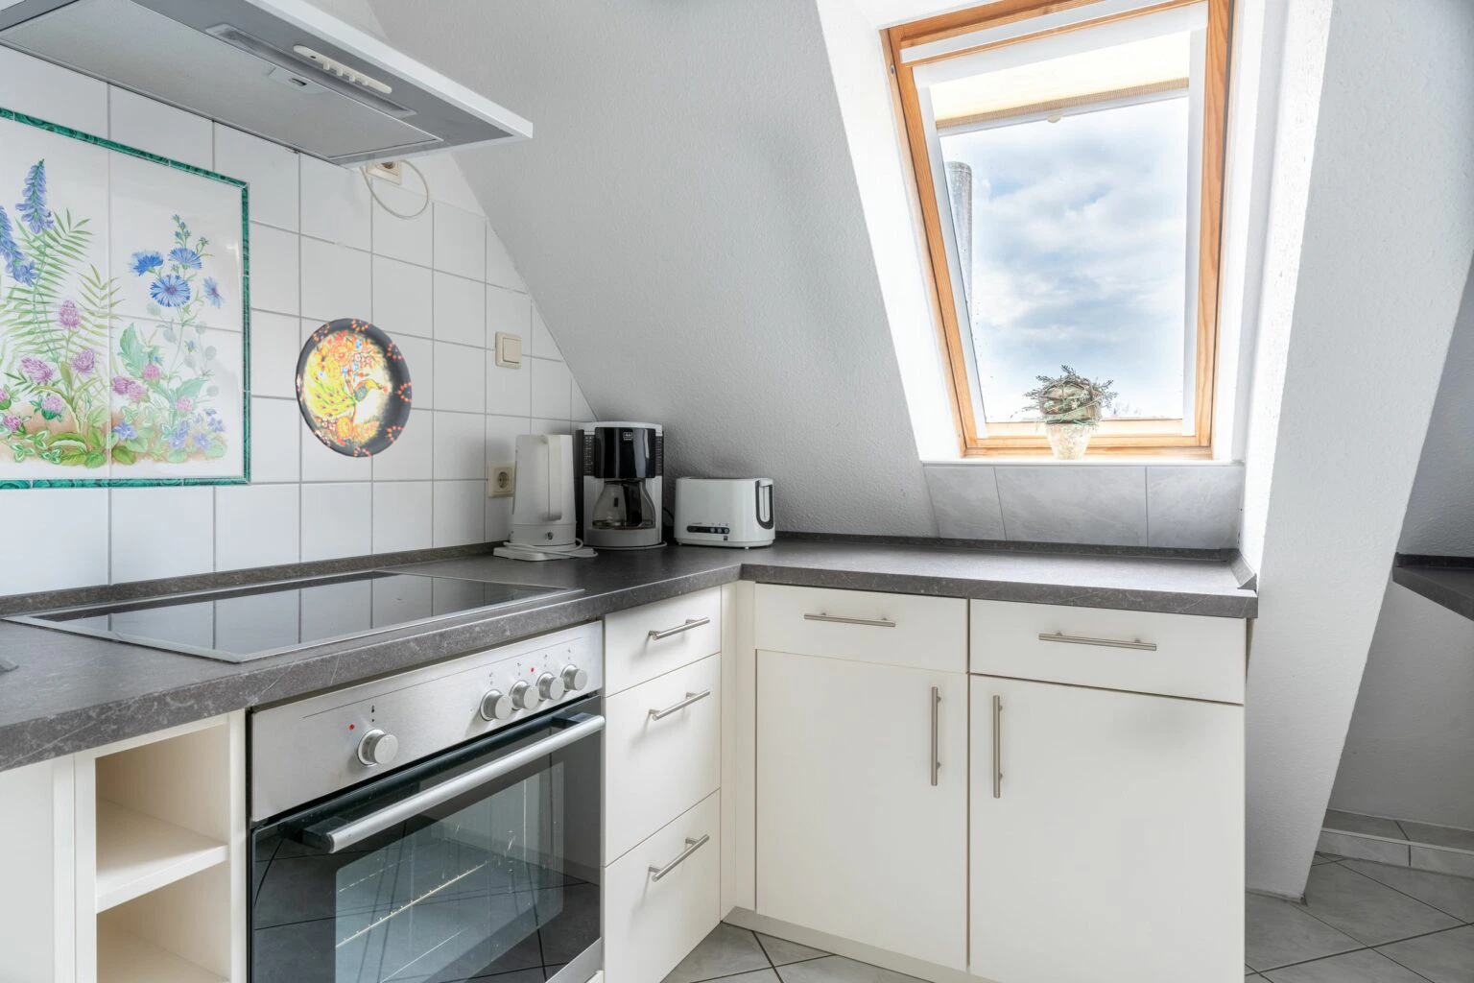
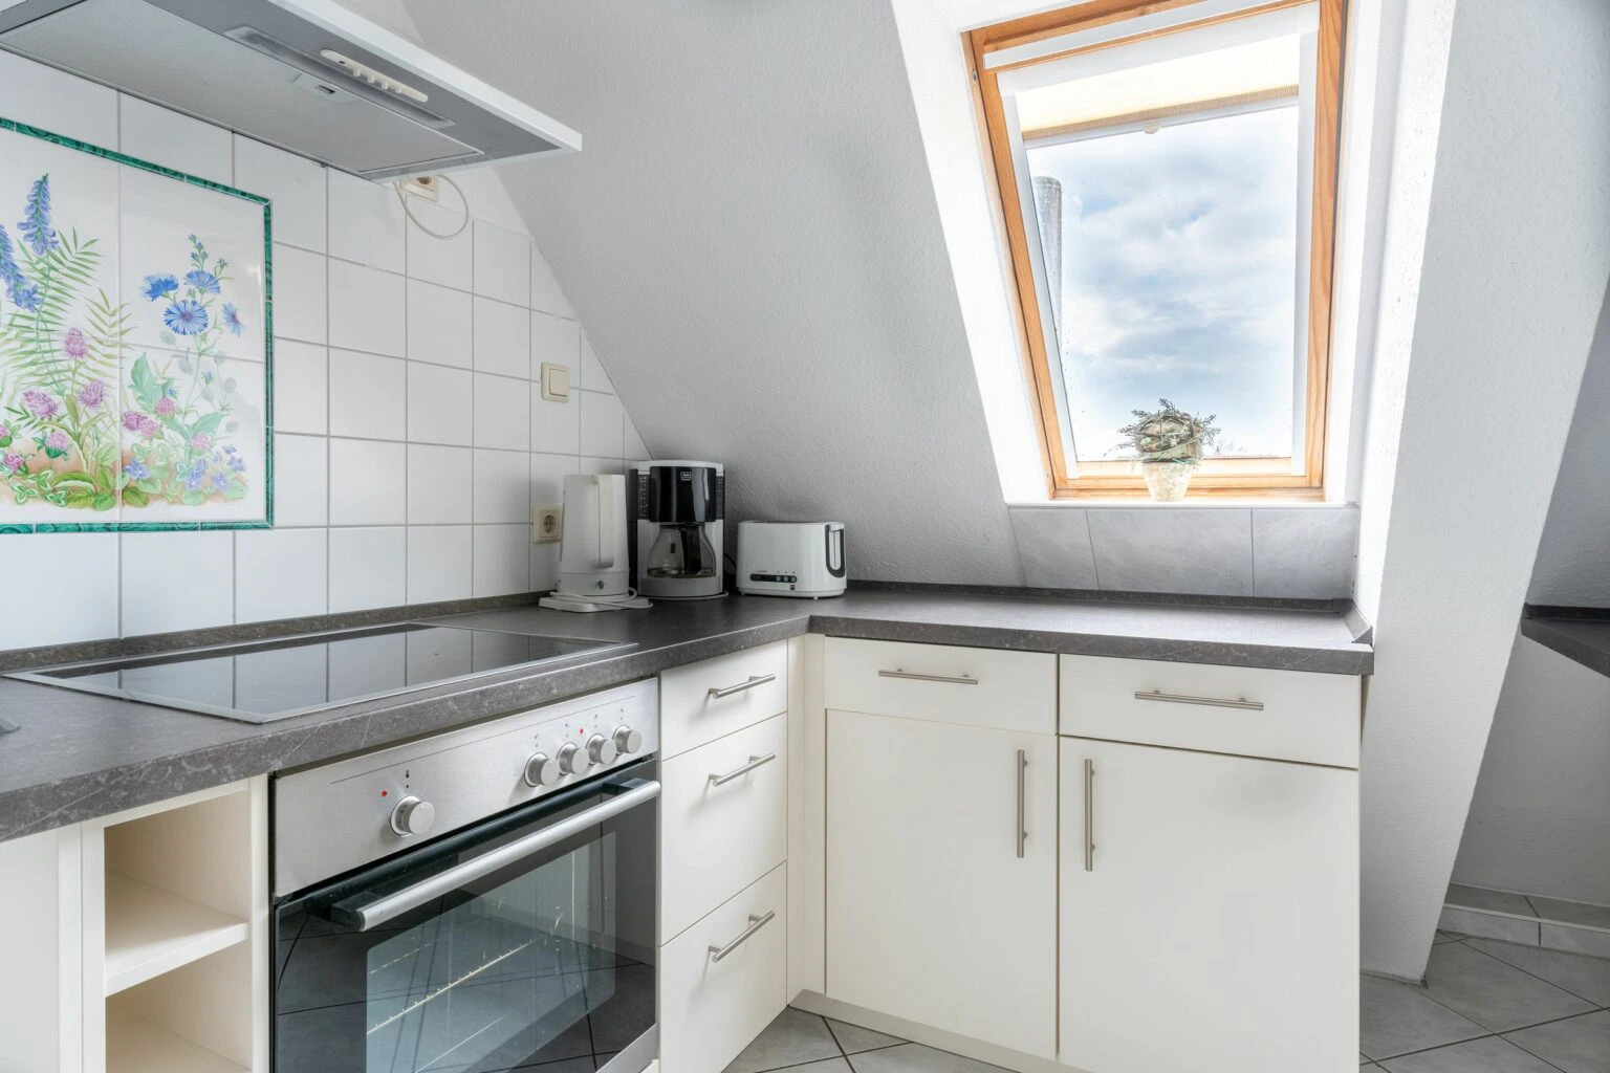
- decorative plate [294,317,412,459]
